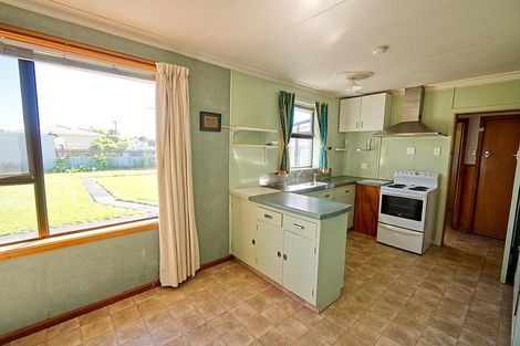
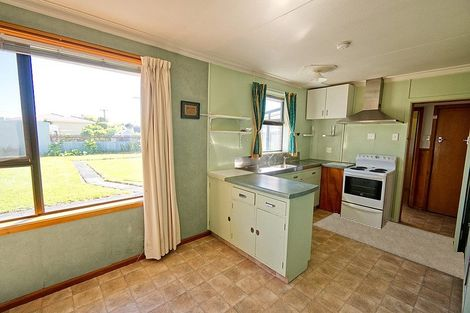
+ rug [312,212,465,281]
